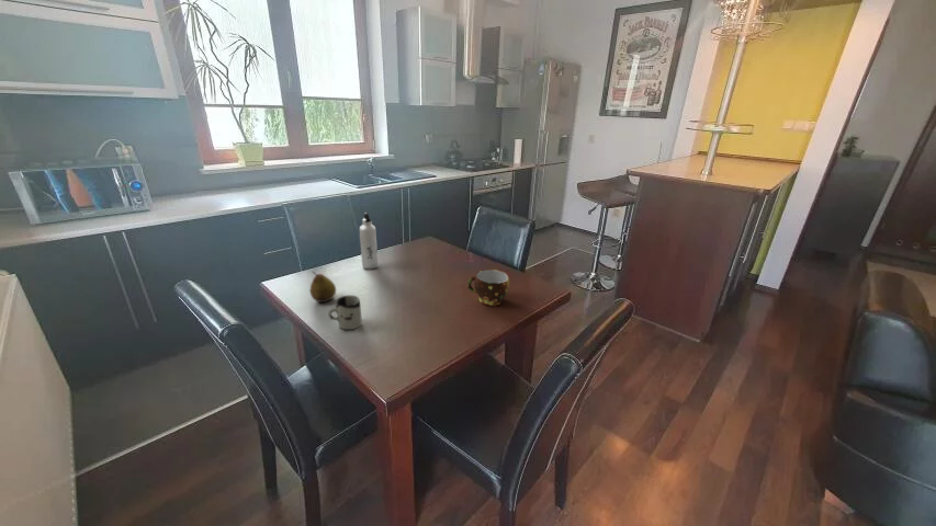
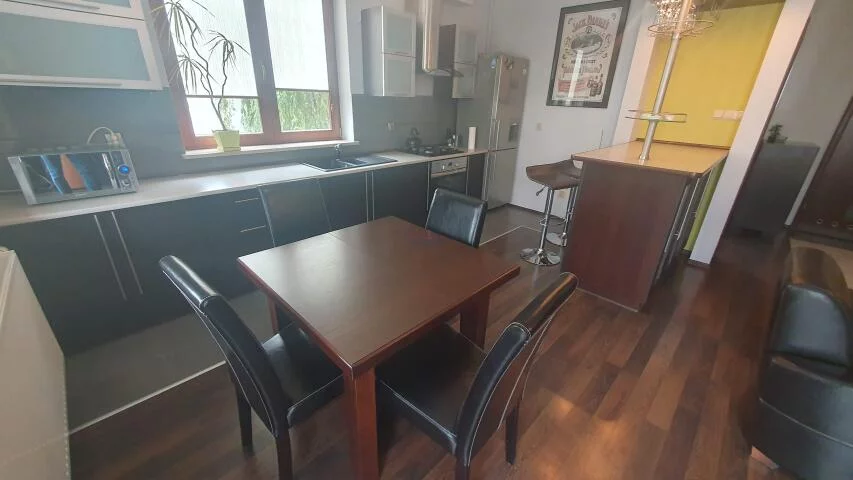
- cup [328,295,363,331]
- water bottle [359,211,379,271]
- cup [466,268,510,307]
- fruit [309,271,337,304]
